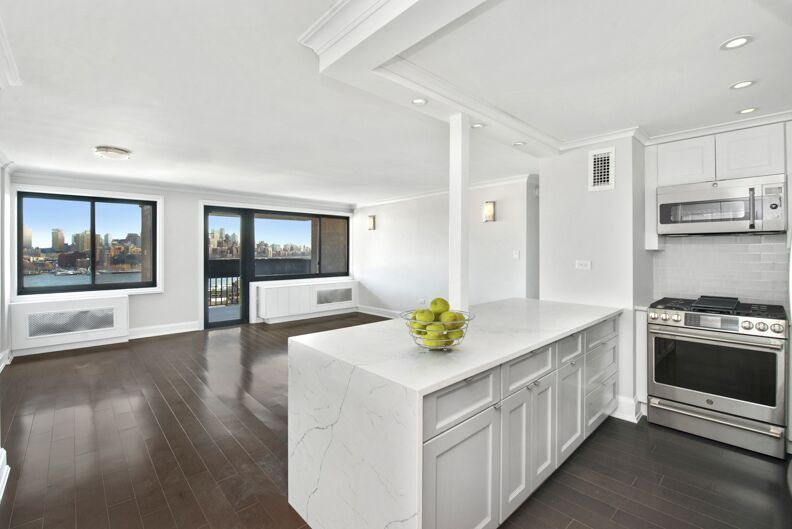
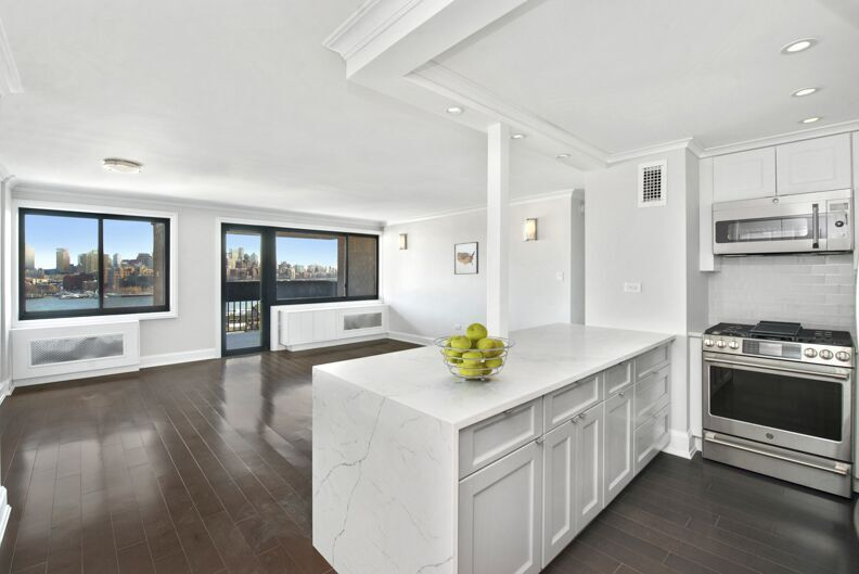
+ wall art [453,241,479,276]
